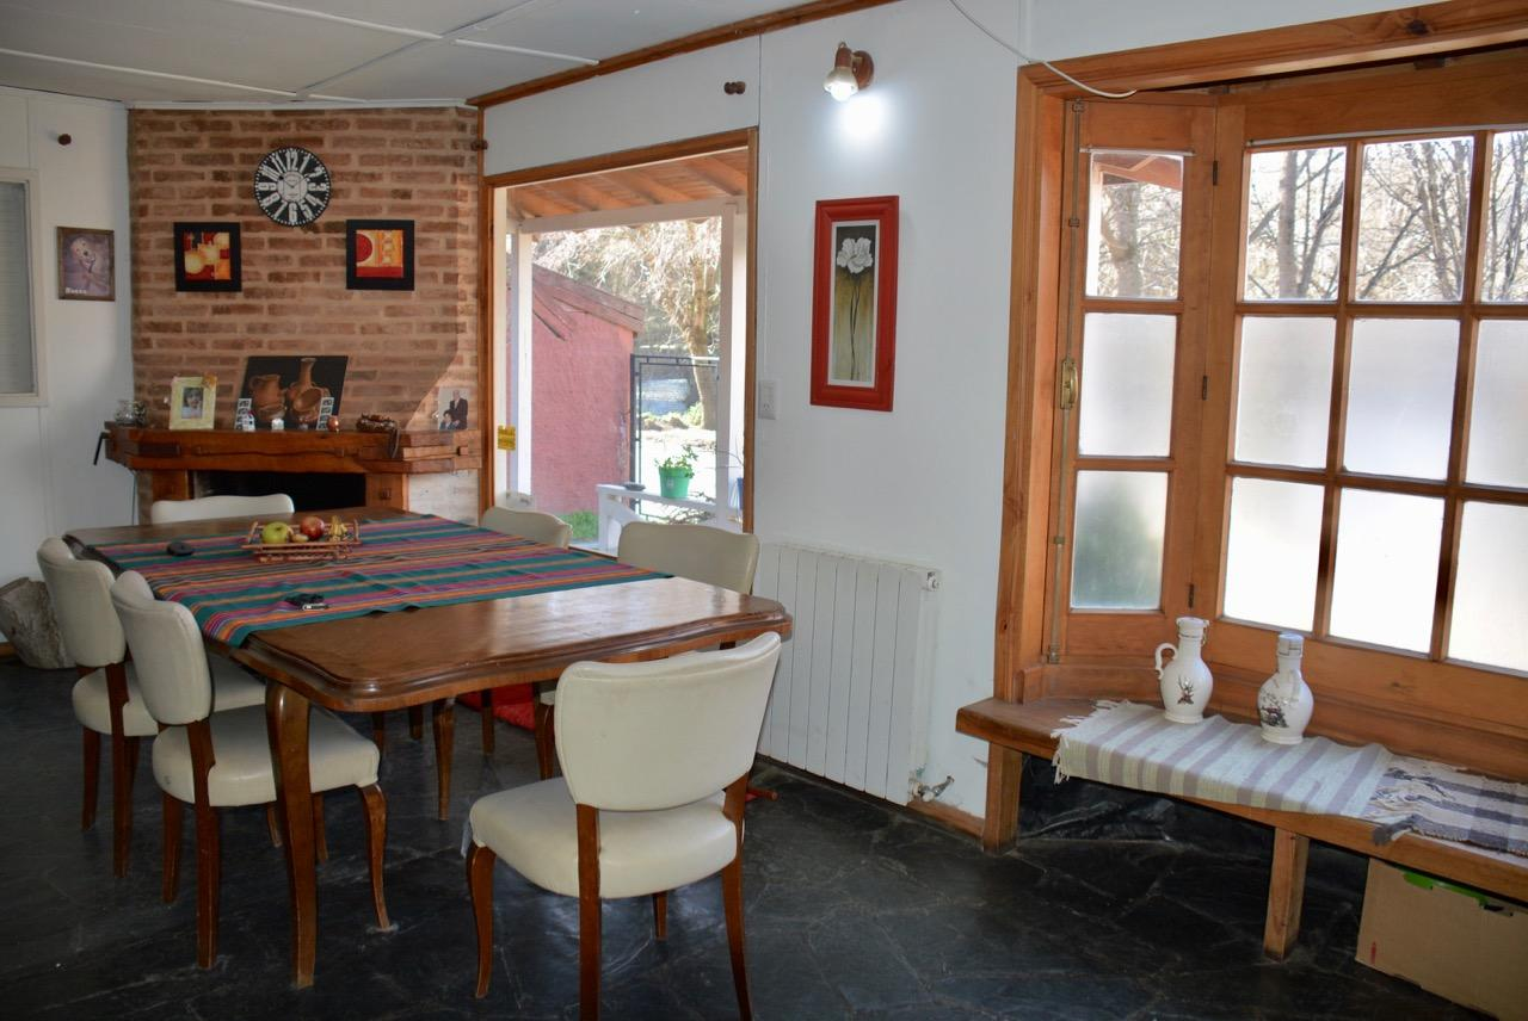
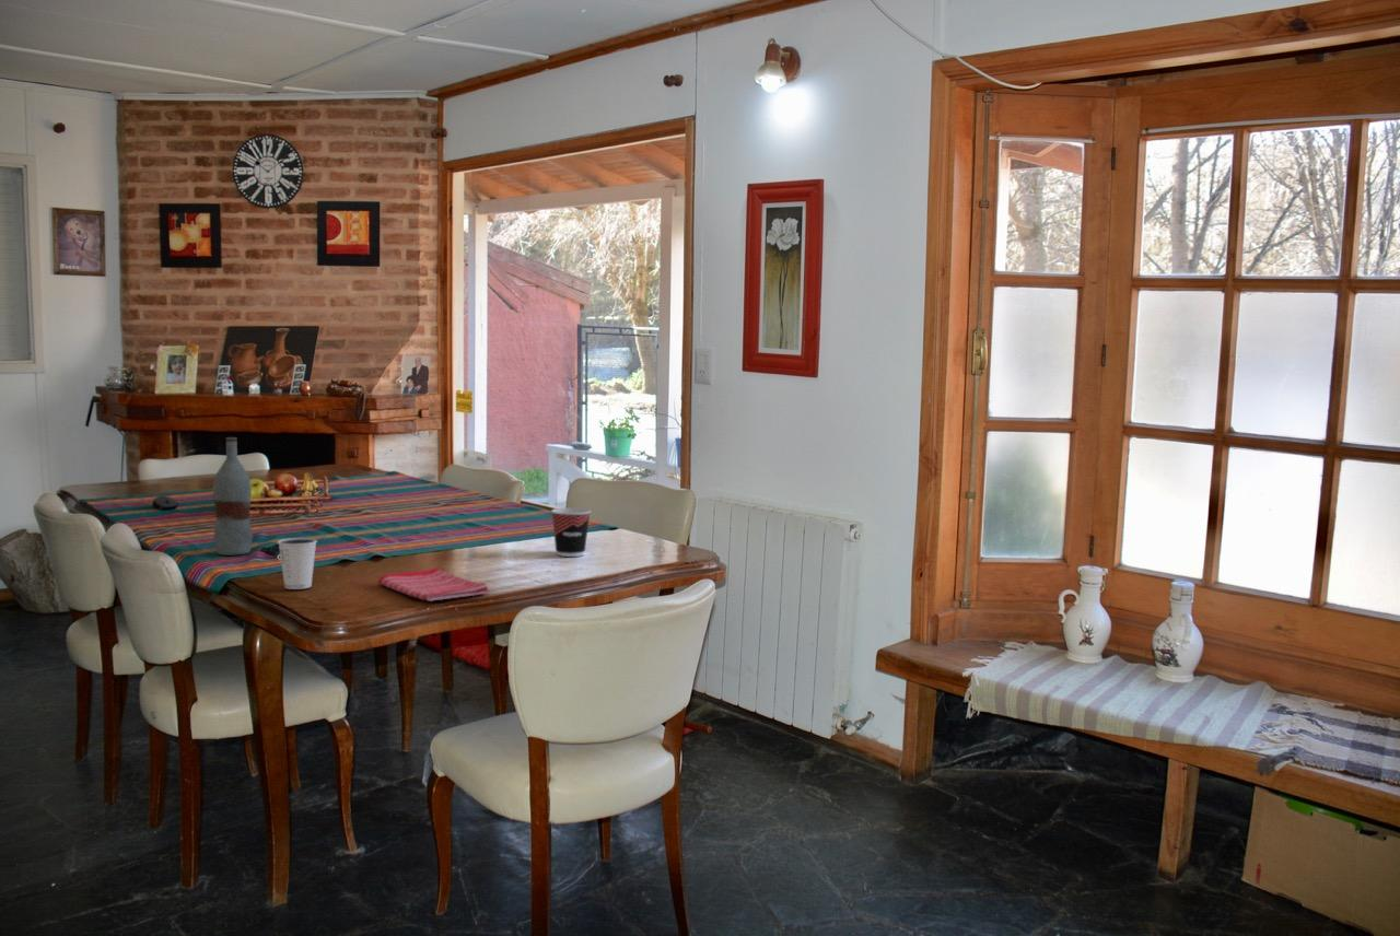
+ dish towel [377,566,490,602]
+ dixie cup [277,537,318,590]
+ bottle [212,436,254,557]
+ cup [550,506,592,558]
